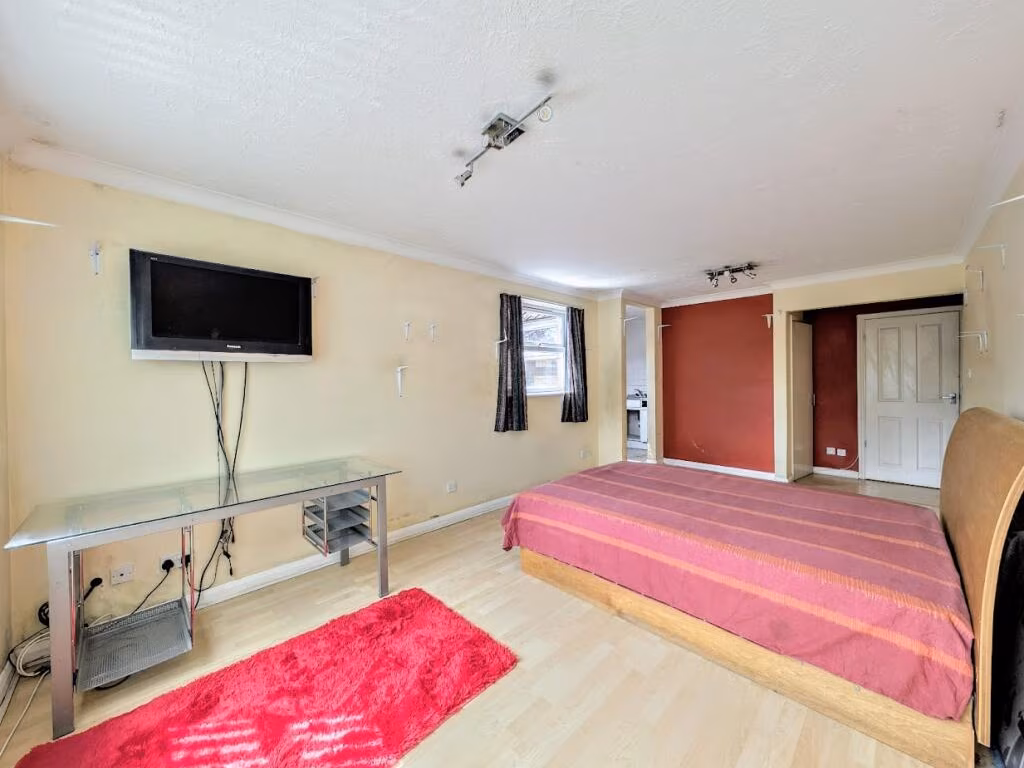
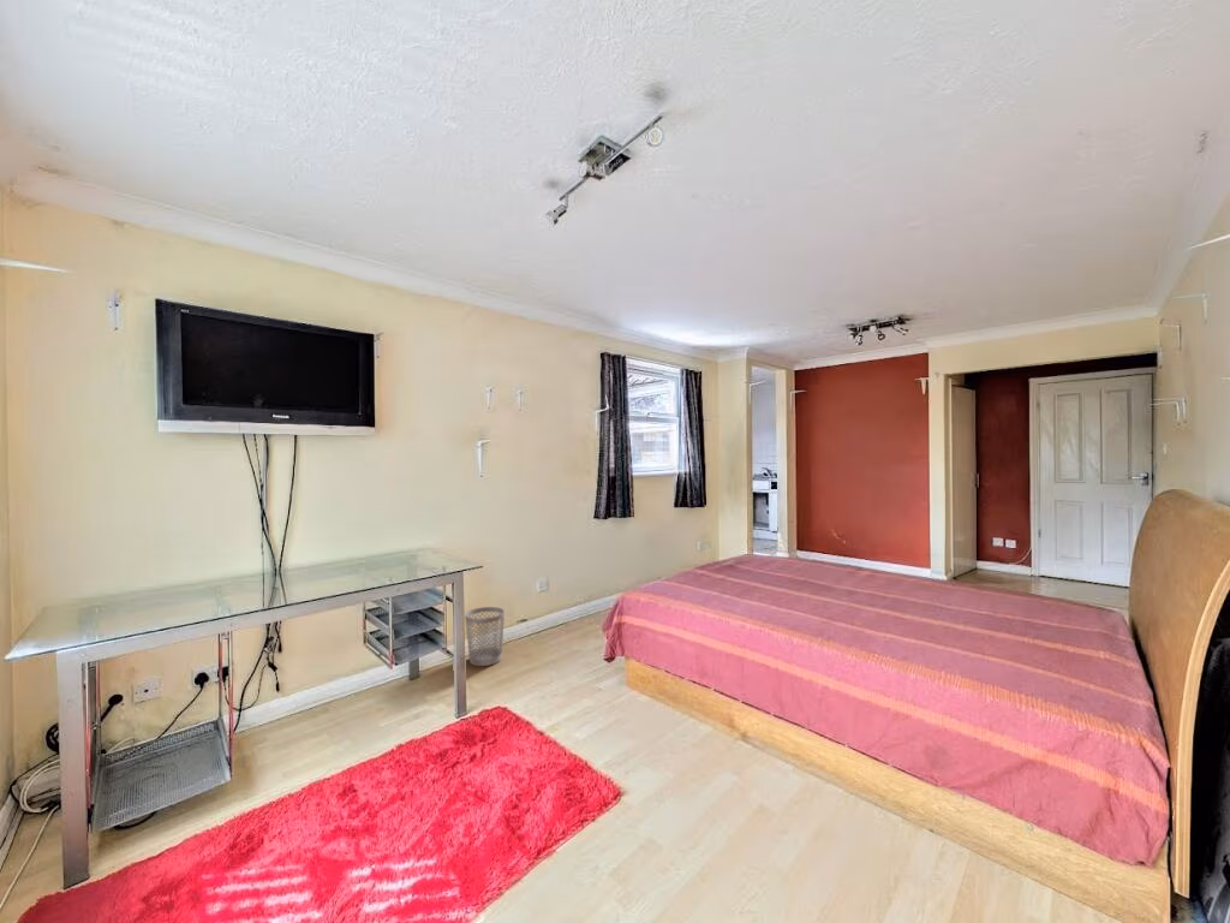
+ wastebasket [464,606,506,667]
